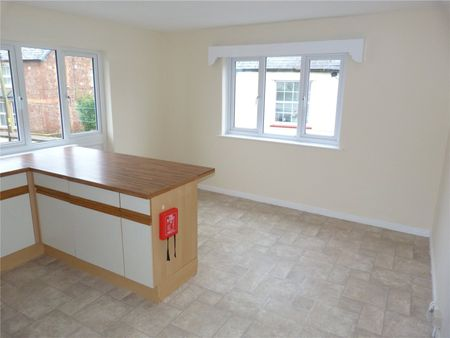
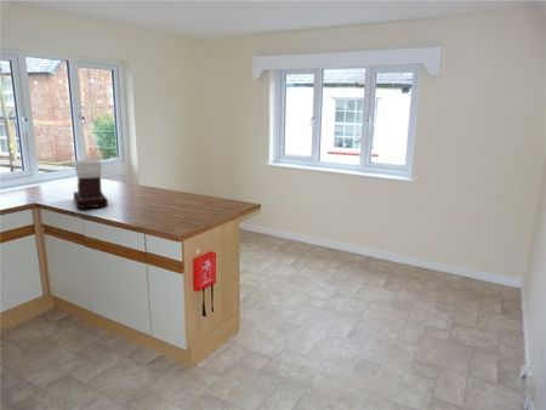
+ coffee maker [73,158,109,210]
